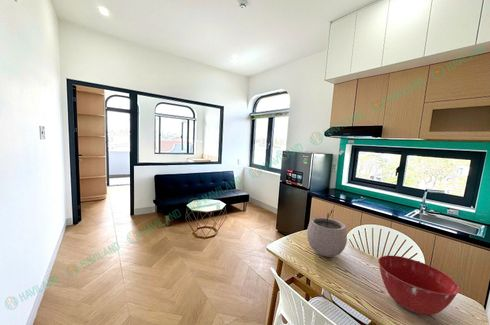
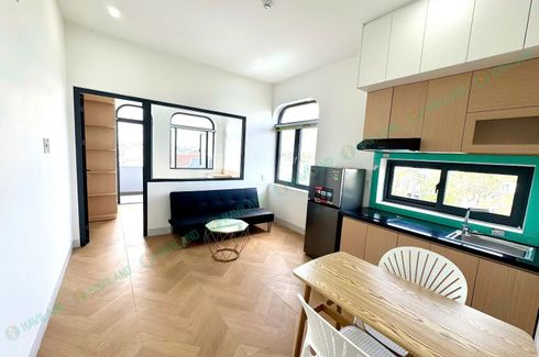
- plant pot [306,209,348,258]
- mixing bowl [377,255,461,316]
